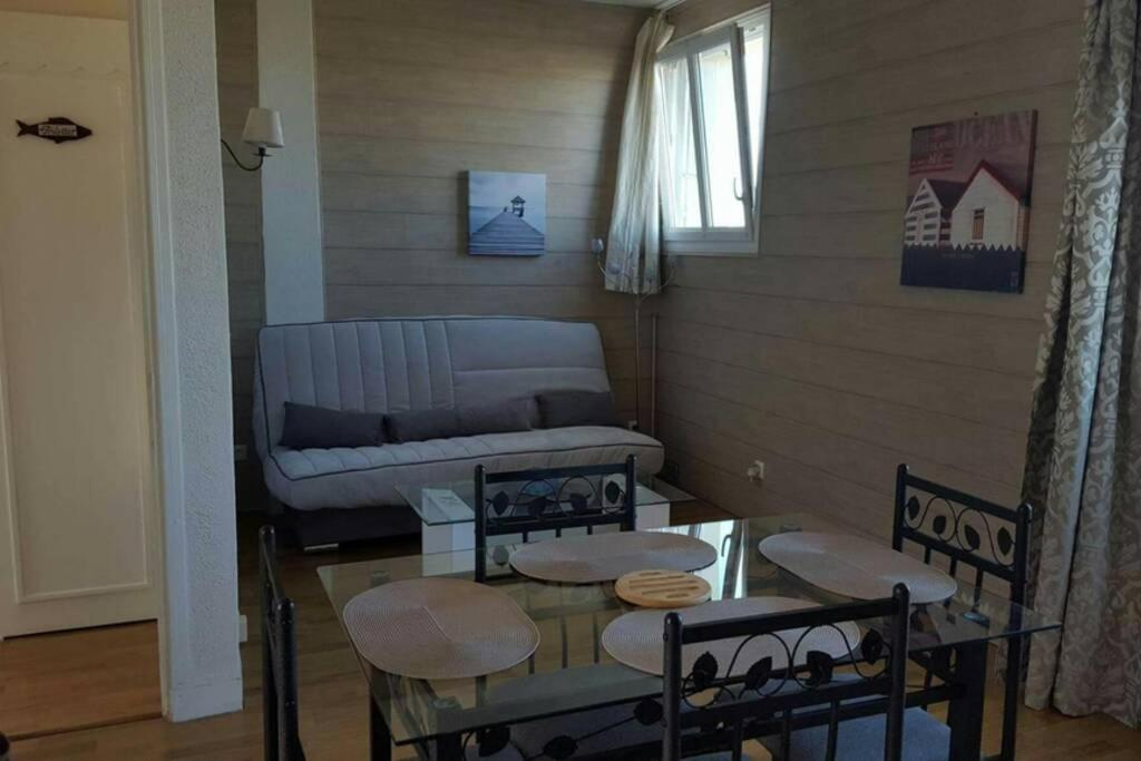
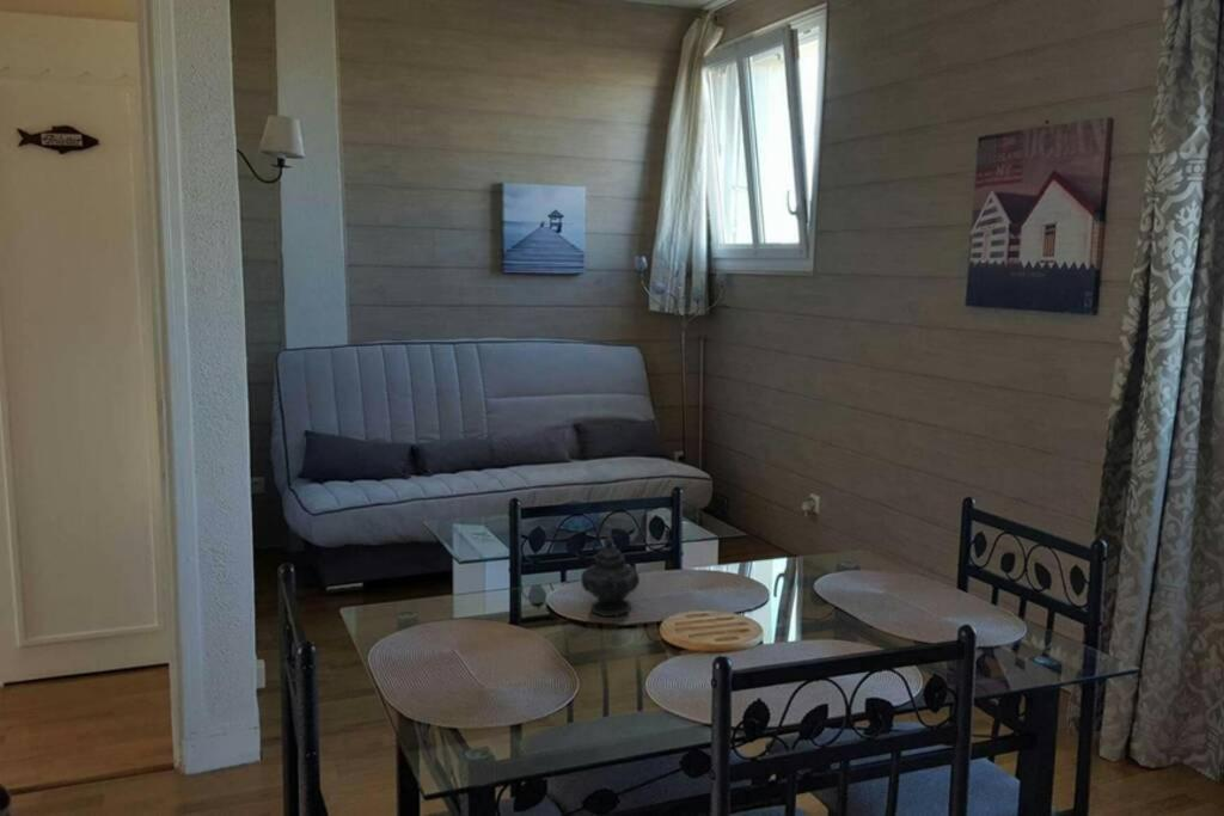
+ teapot [580,533,641,618]
